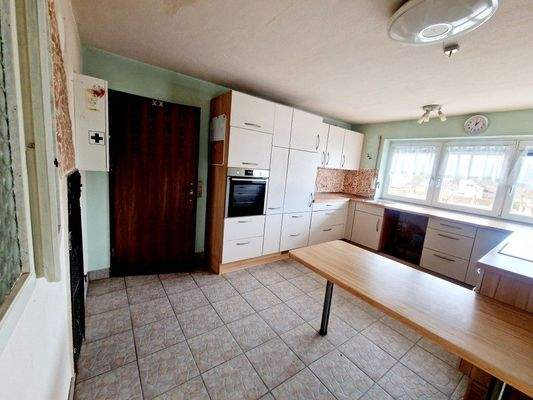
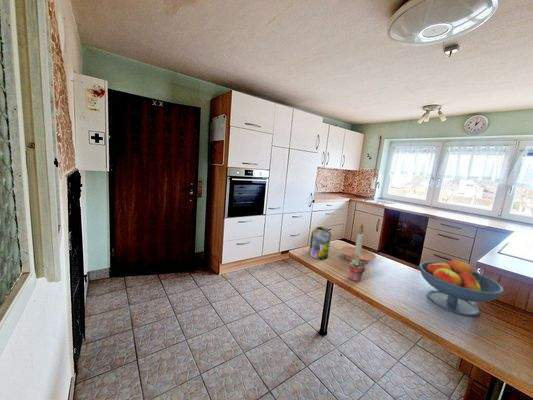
+ potted succulent [347,259,366,283]
+ jar [308,226,332,260]
+ fruit bowl [418,258,505,317]
+ candle holder [339,223,377,264]
